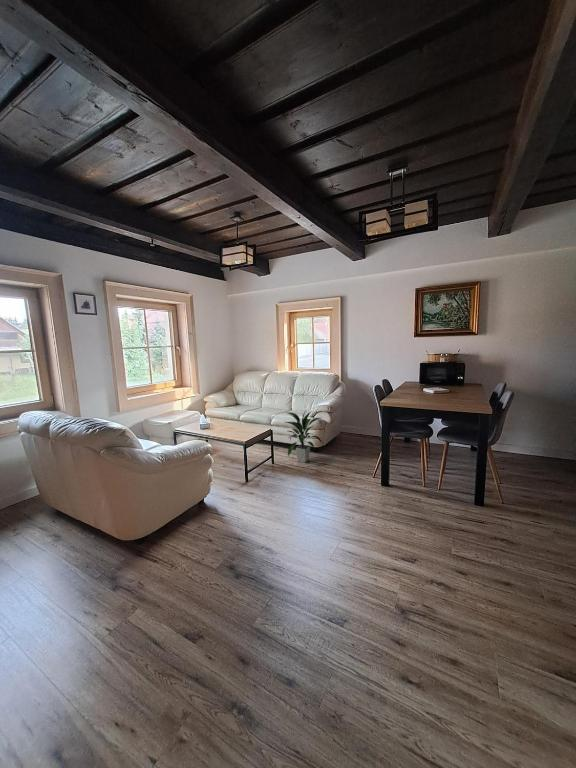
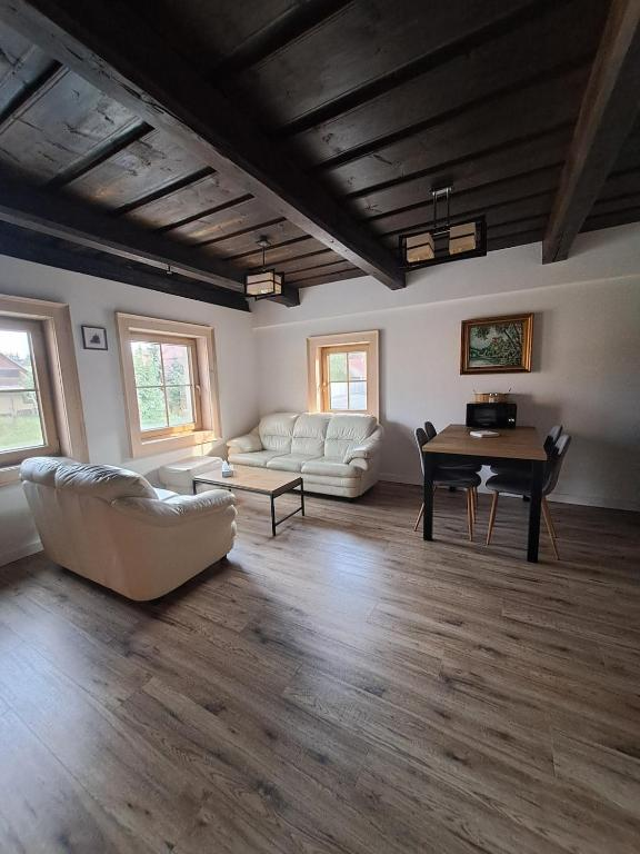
- indoor plant [285,410,324,464]
